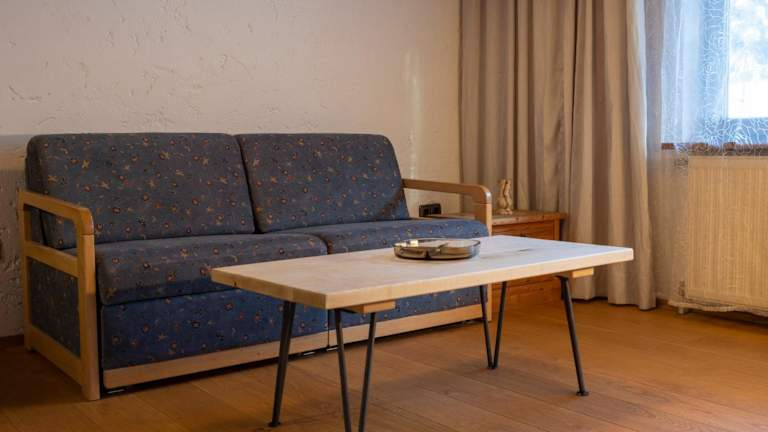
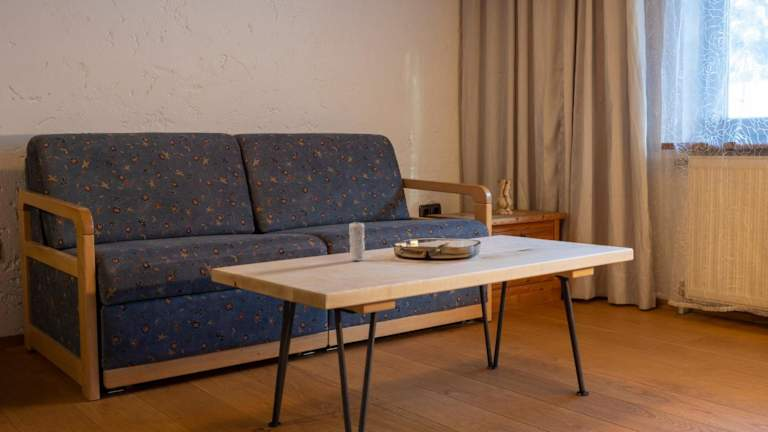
+ candle [348,215,366,262]
